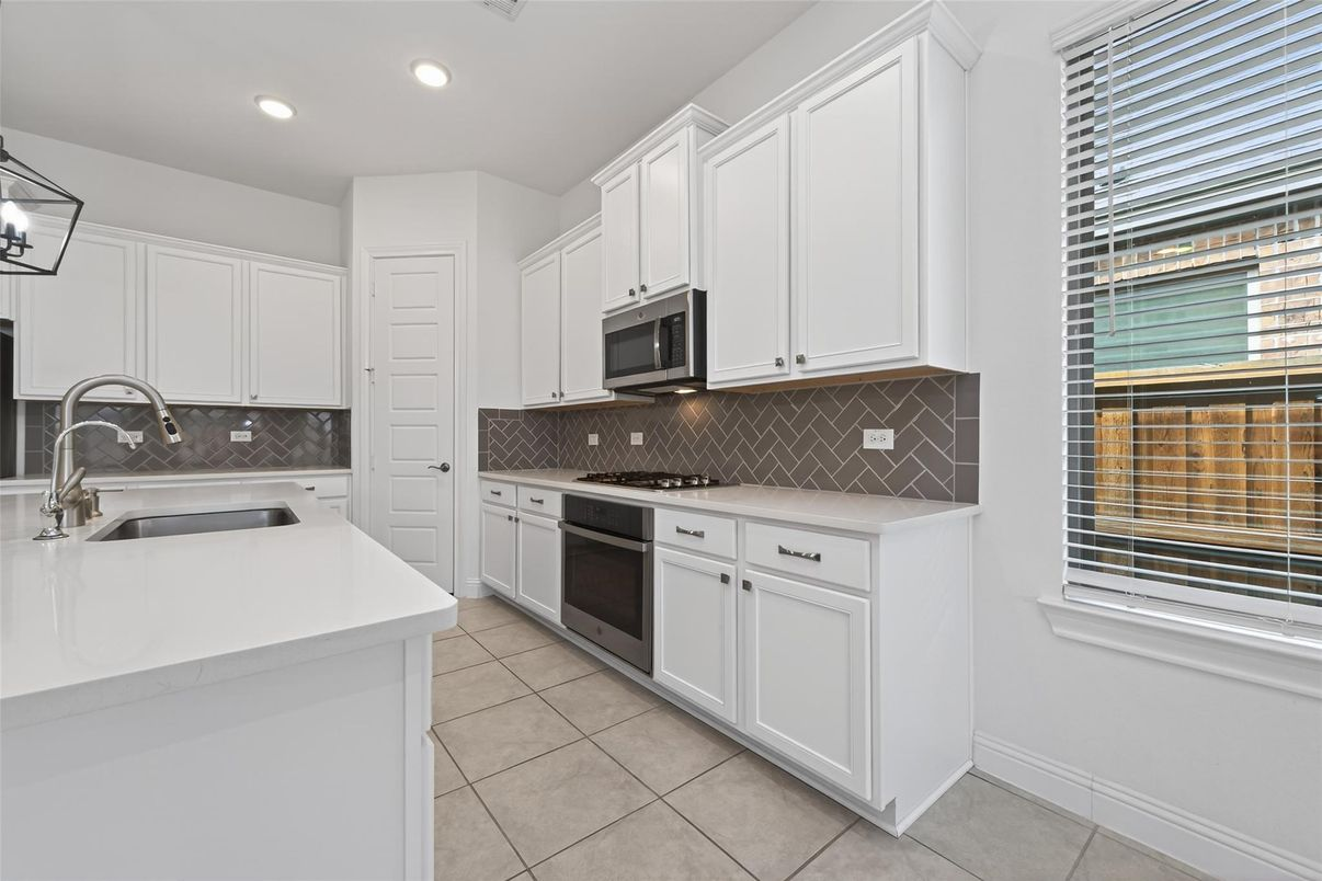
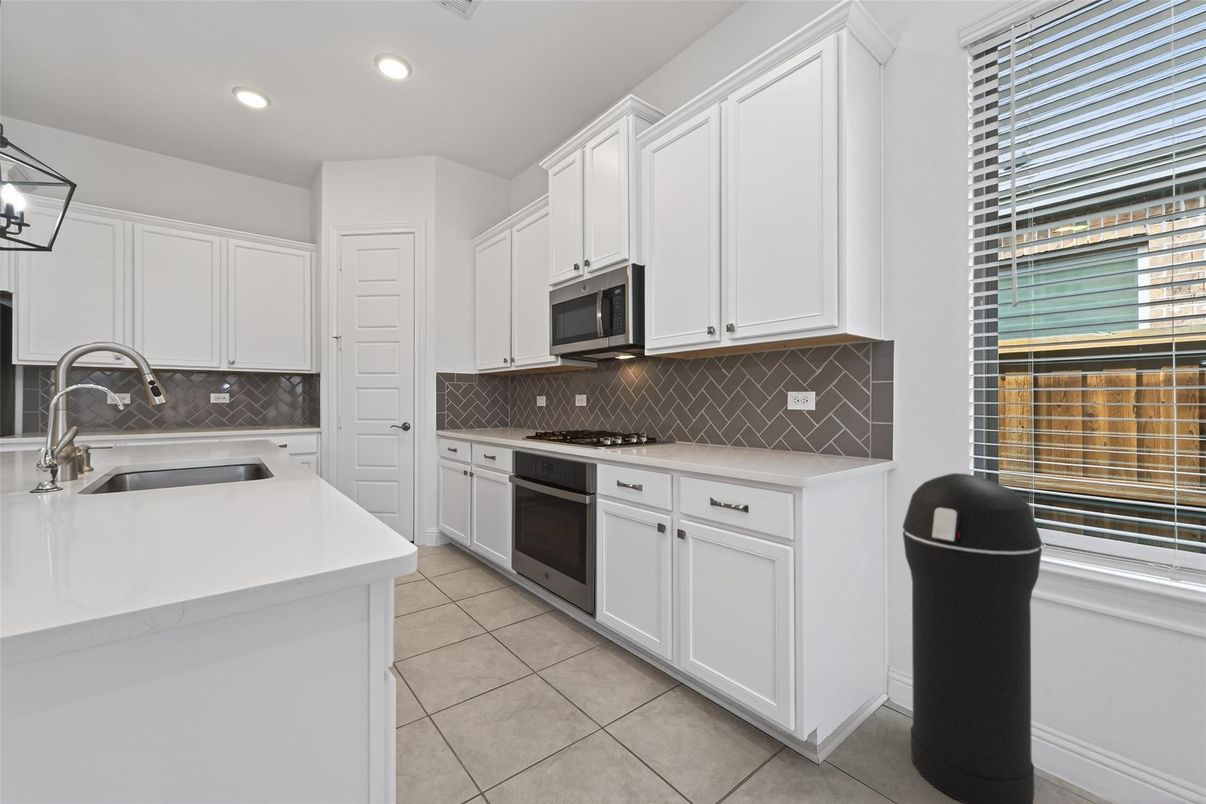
+ trash can [902,472,1043,804]
